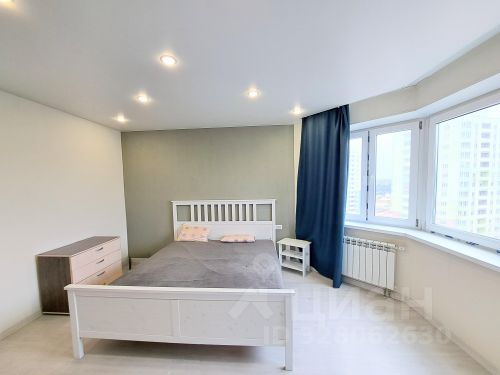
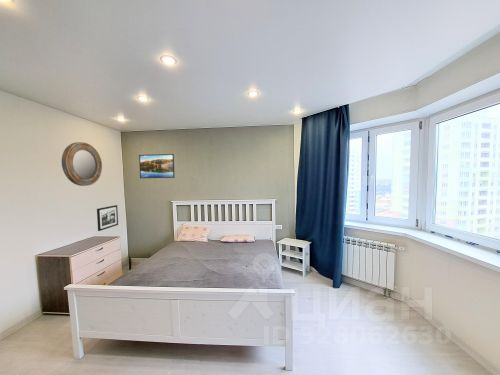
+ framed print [138,153,176,179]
+ home mirror [61,141,103,187]
+ picture frame [96,204,119,232]
